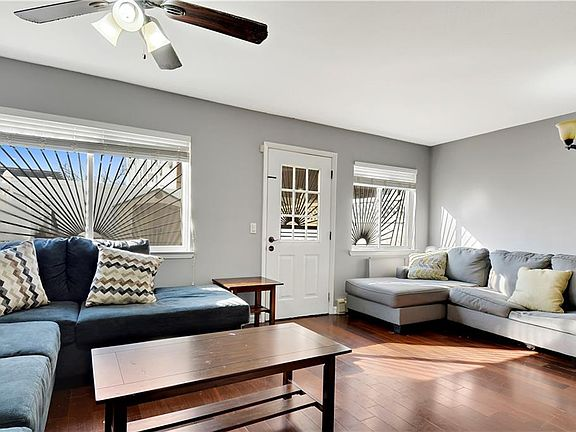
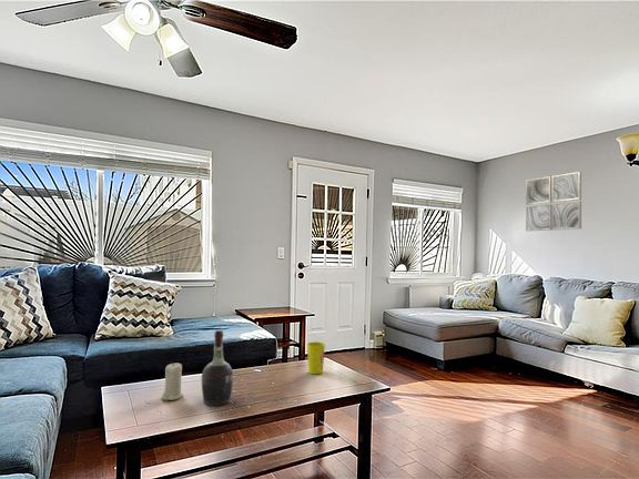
+ cognac bottle [201,329,234,407]
+ cup [306,342,326,375]
+ candle [161,361,184,401]
+ wall art [525,171,582,232]
